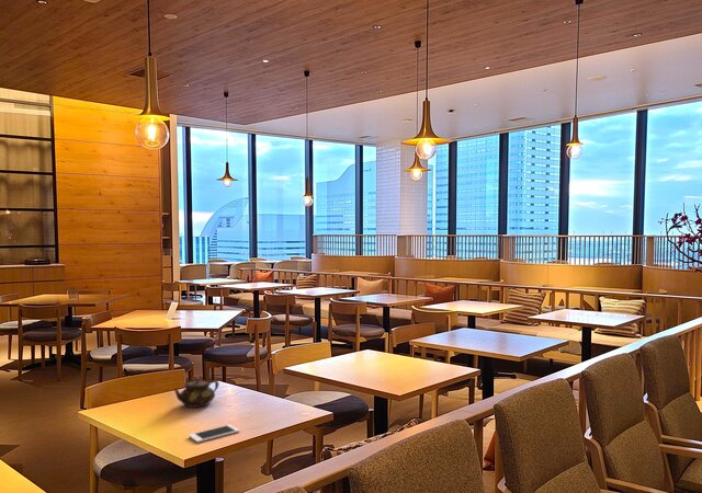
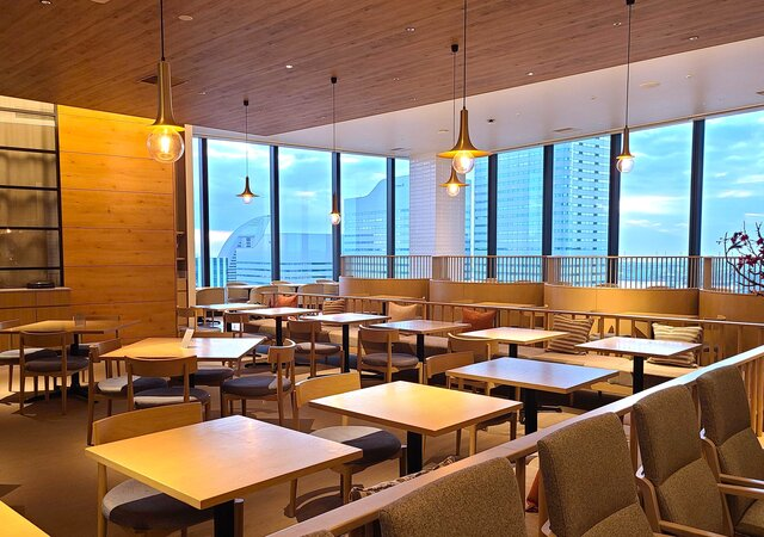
- cell phone [188,424,240,444]
- teapot [172,377,219,409]
